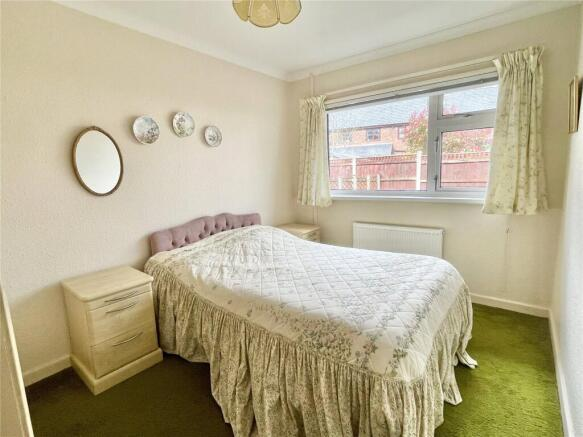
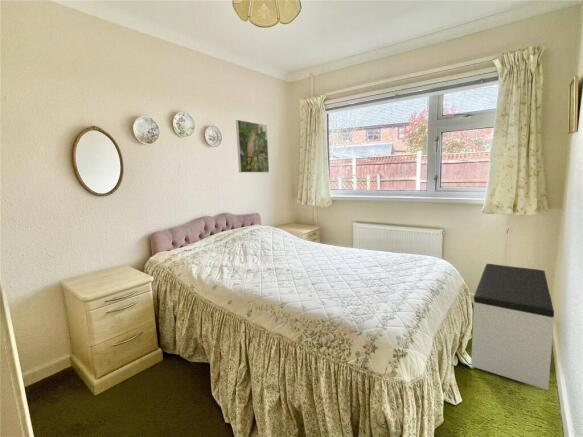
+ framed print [235,119,270,173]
+ bench [470,263,556,391]
